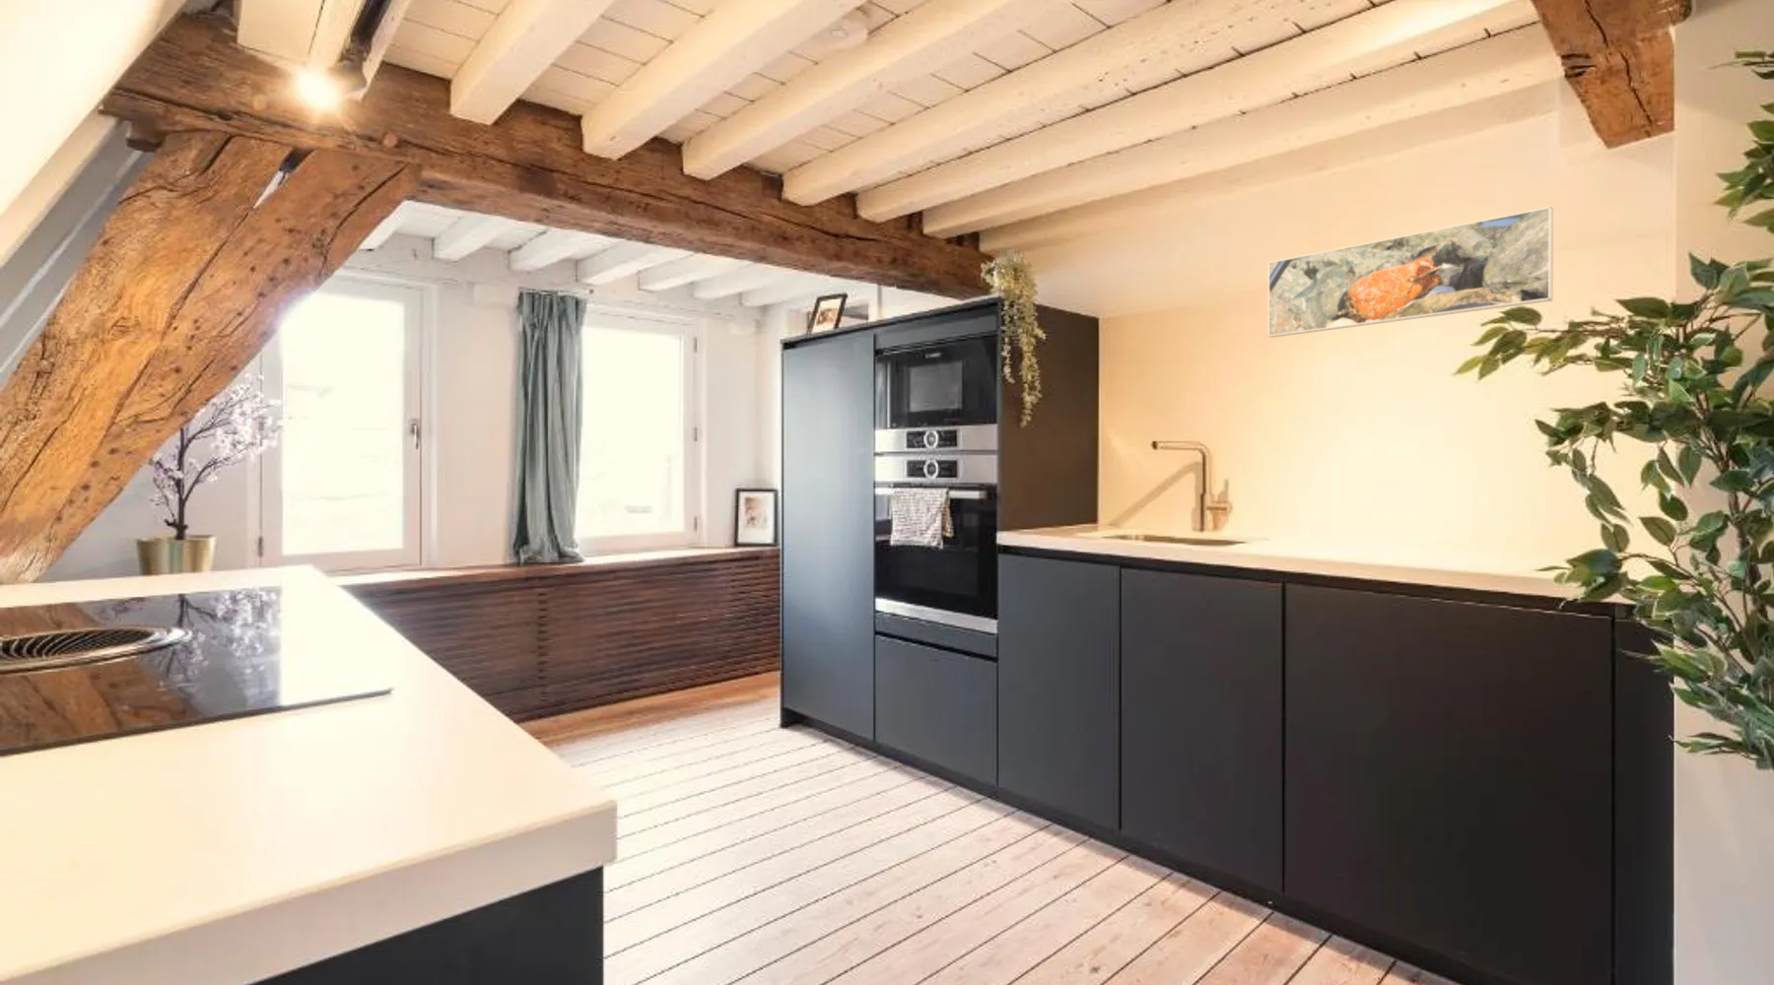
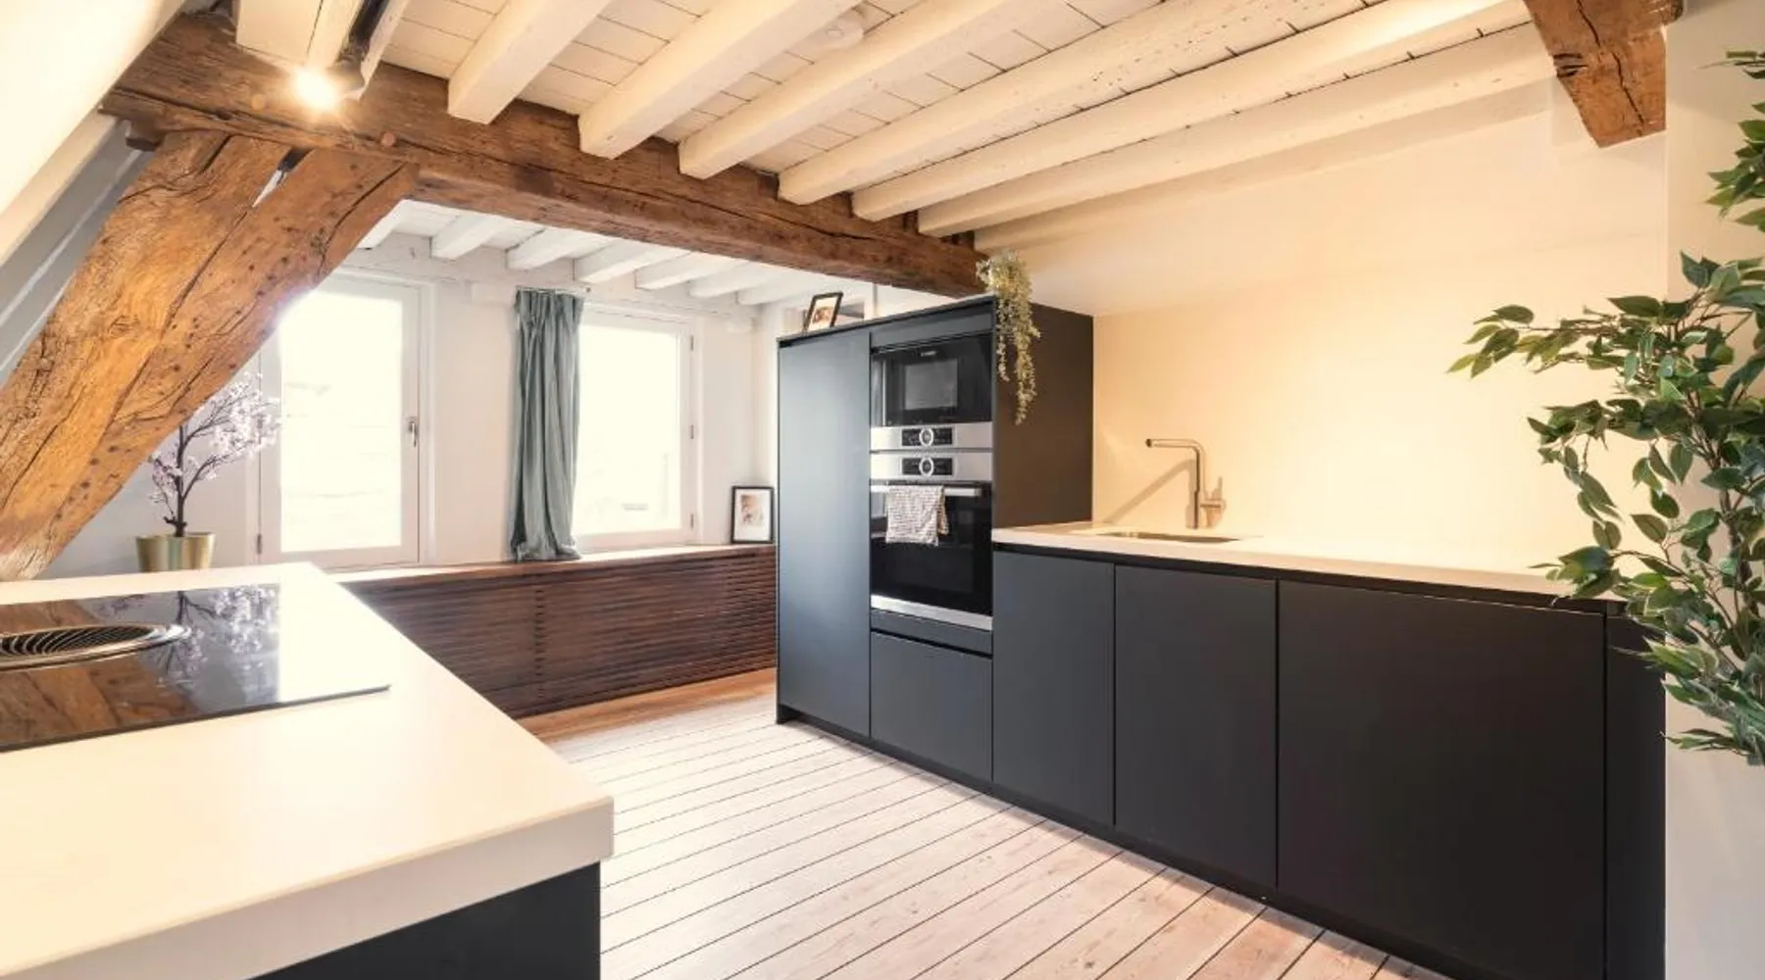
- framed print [1267,206,1554,338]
